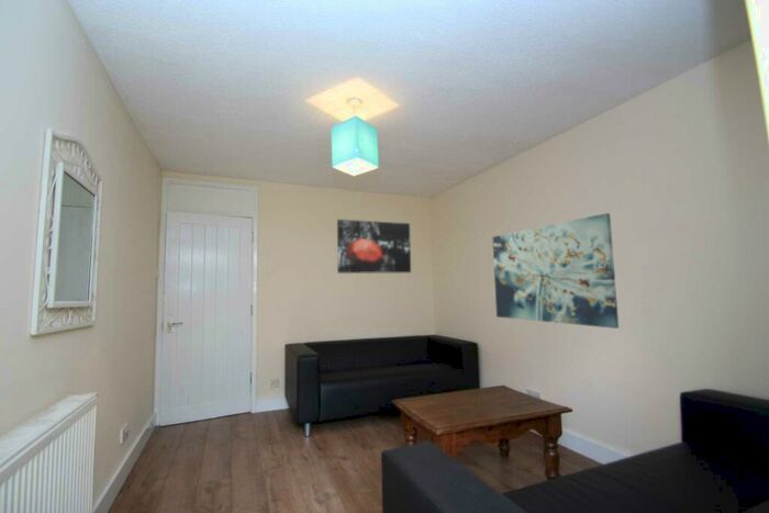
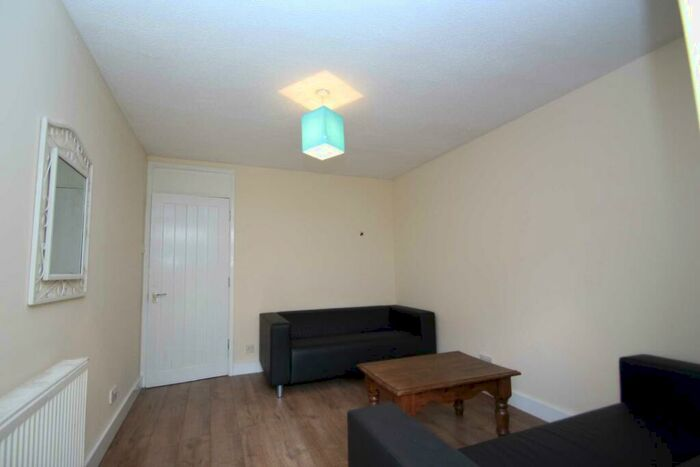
- wall art [492,212,620,330]
- wall art [336,219,412,275]
